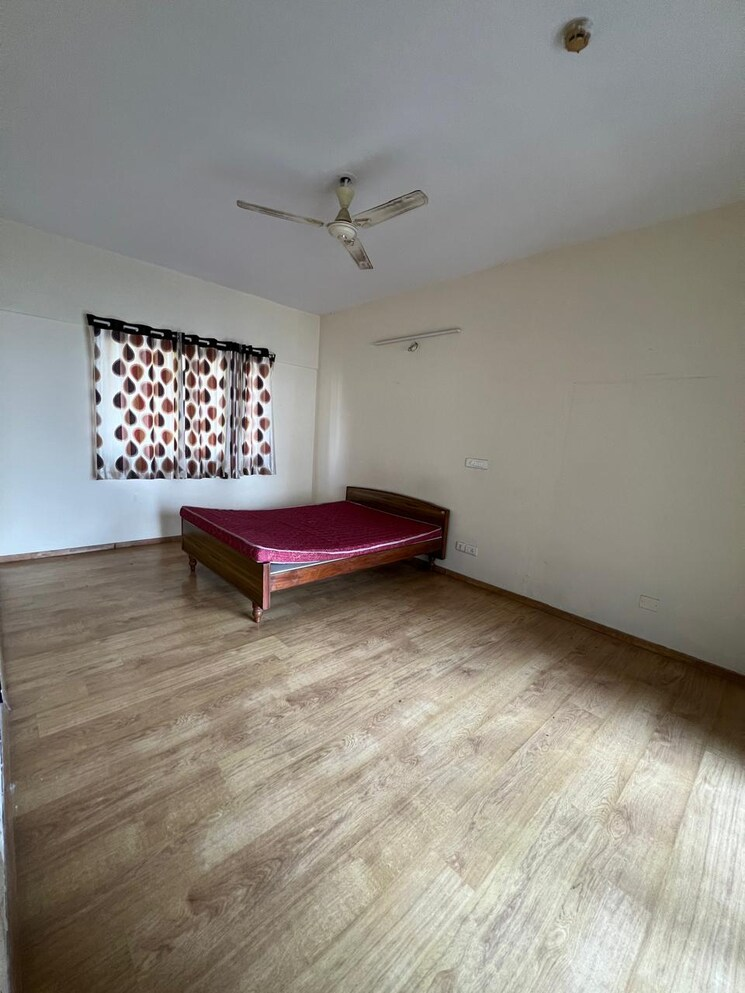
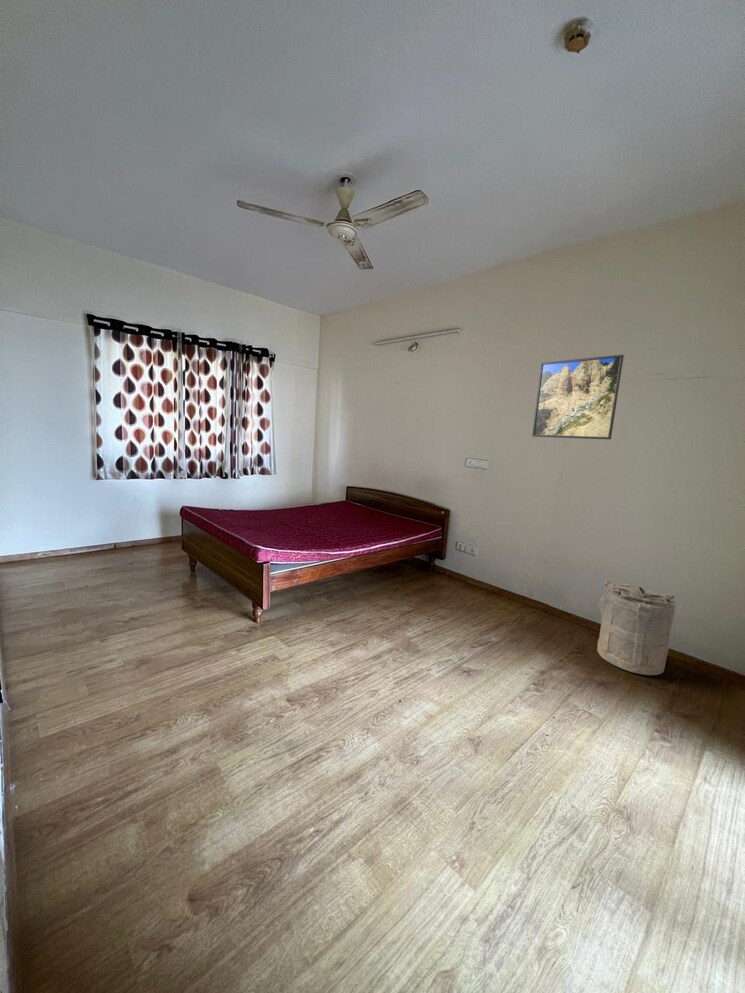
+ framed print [531,354,625,440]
+ laundry hamper [596,580,676,676]
